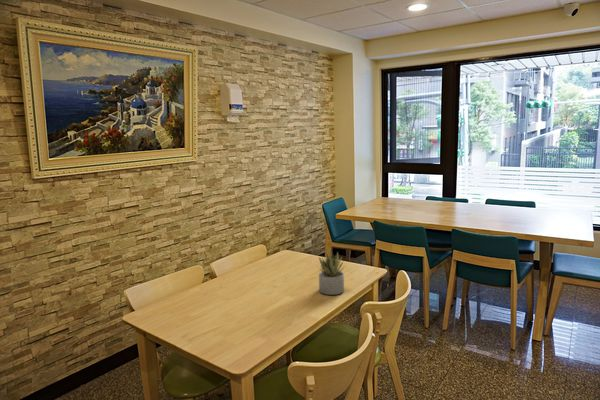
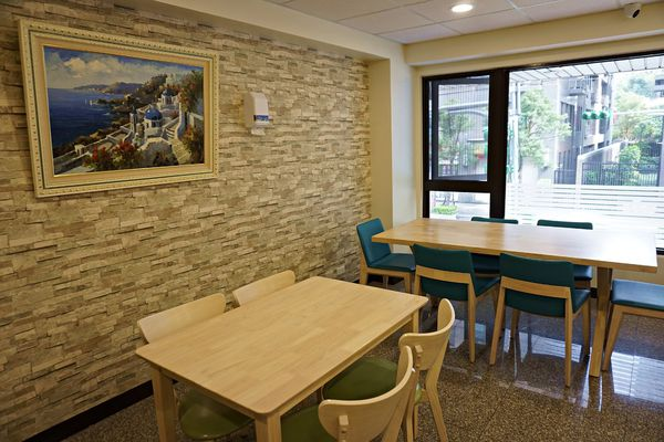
- succulent plant [317,250,346,296]
